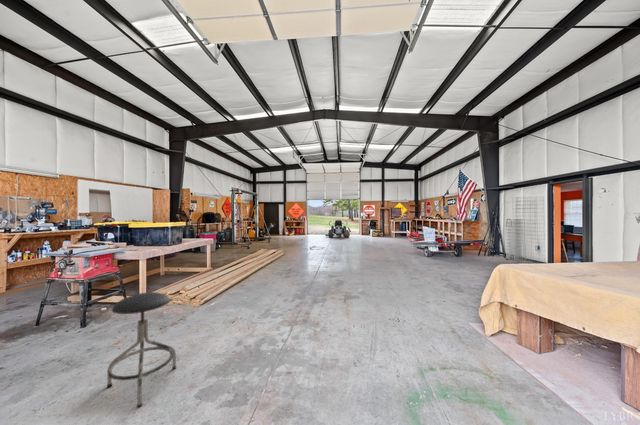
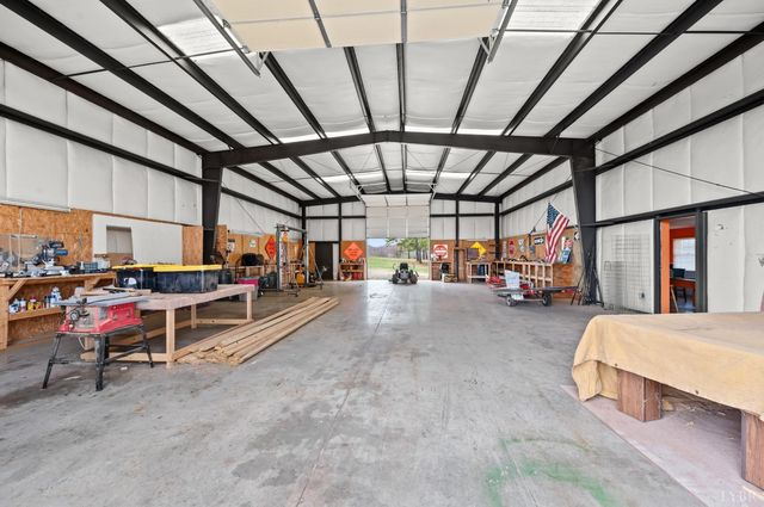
- stool [106,291,177,409]
